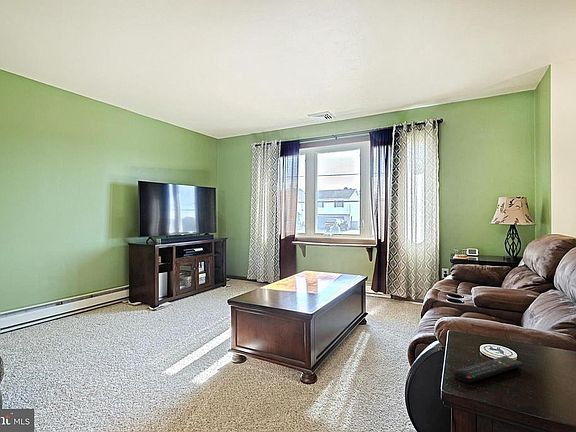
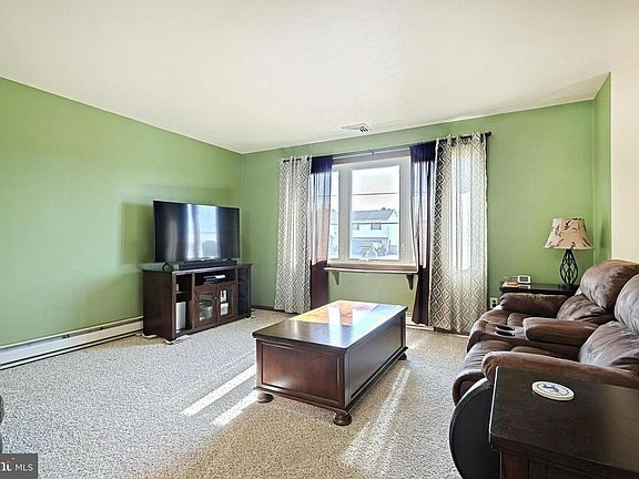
- remote control [452,355,525,384]
